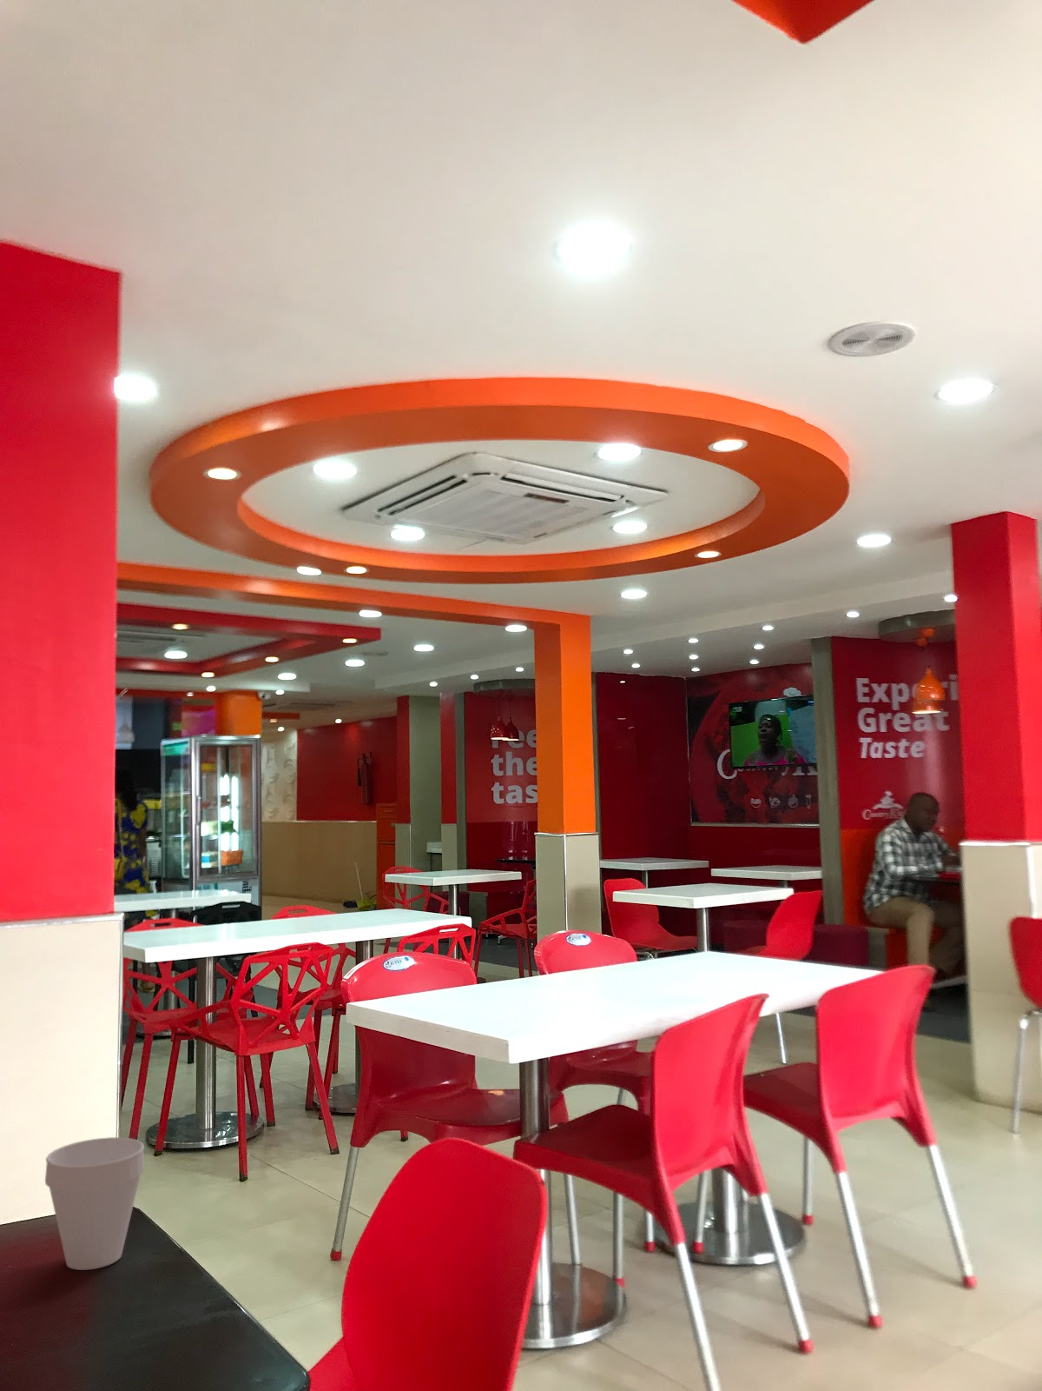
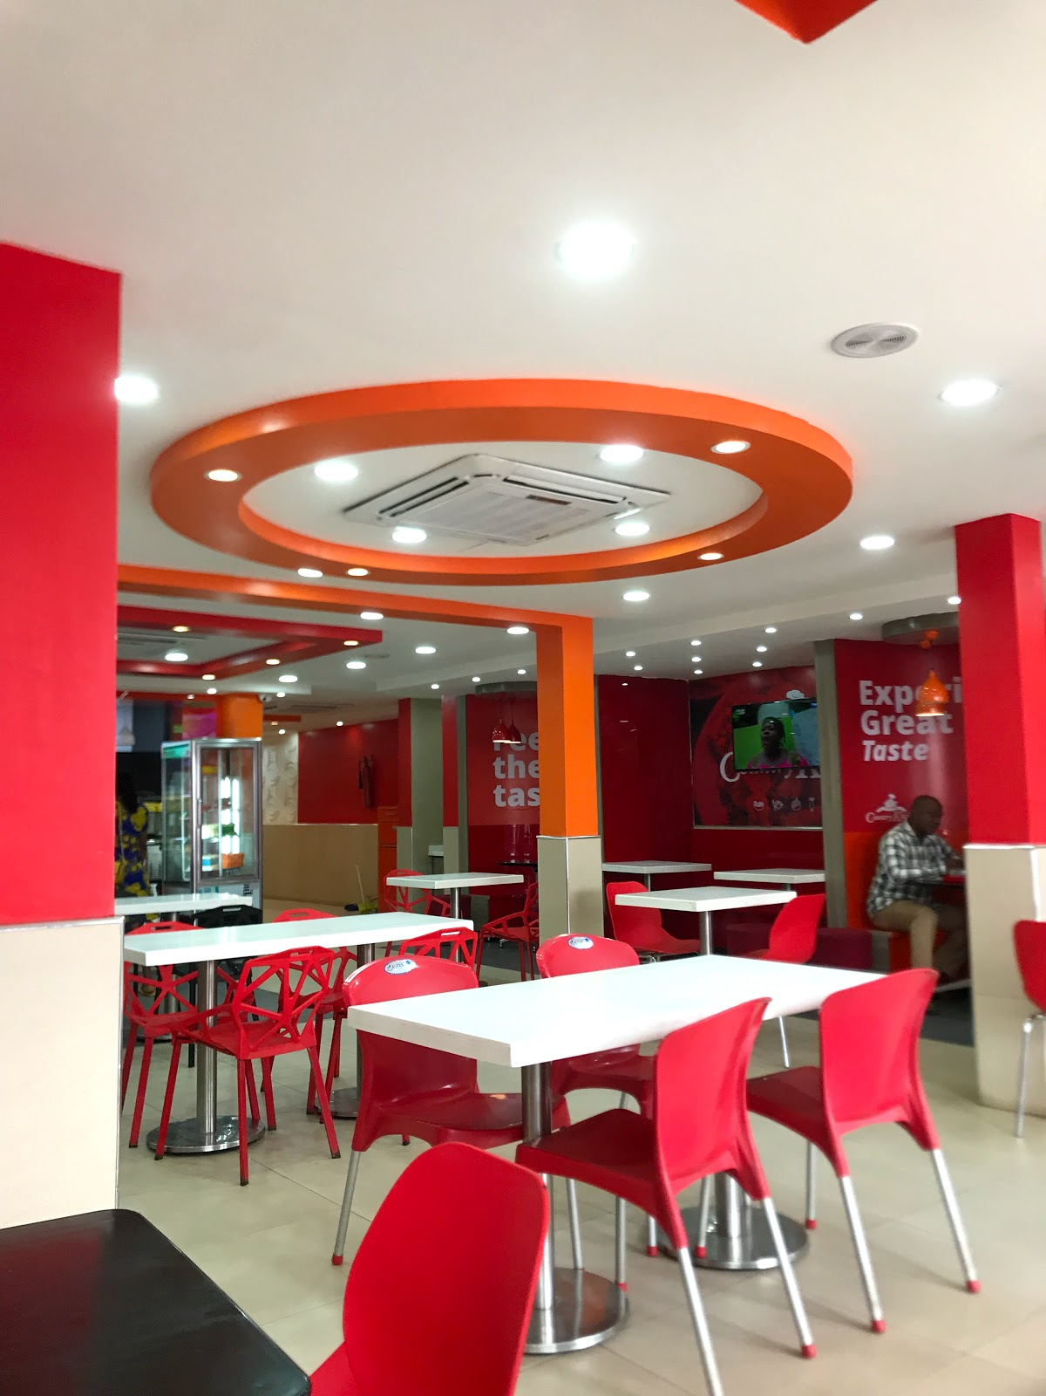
- cup [44,1136,144,1271]
